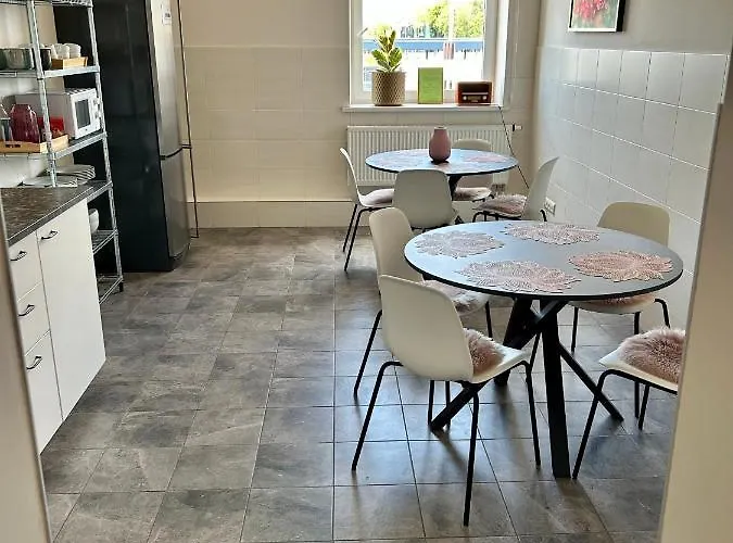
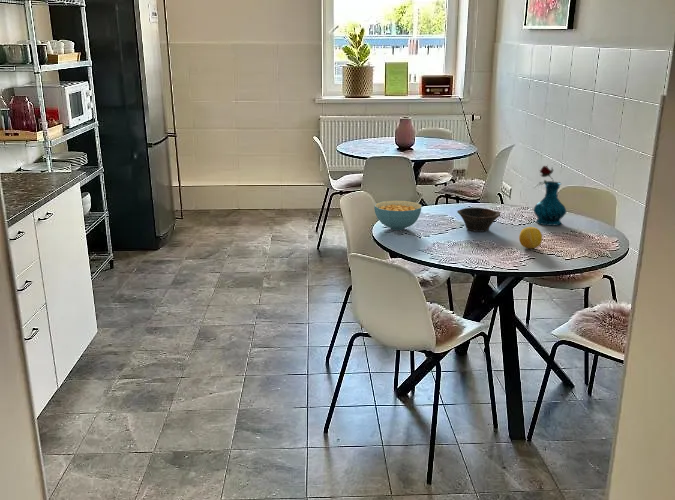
+ bowl [456,207,501,233]
+ fruit [518,226,543,250]
+ cereal bowl [373,199,423,231]
+ vase [533,165,567,227]
